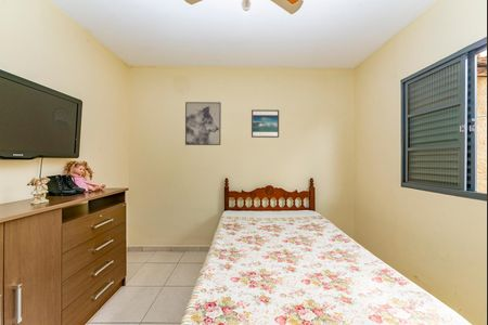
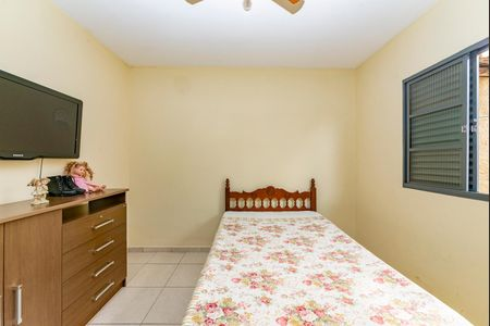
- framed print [251,108,280,139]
- wall art [184,101,222,146]
